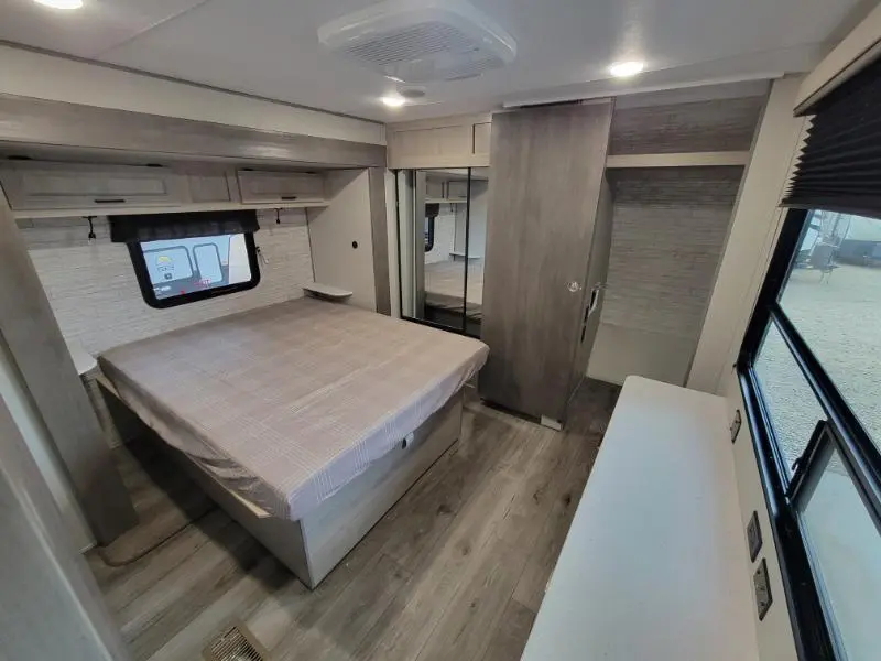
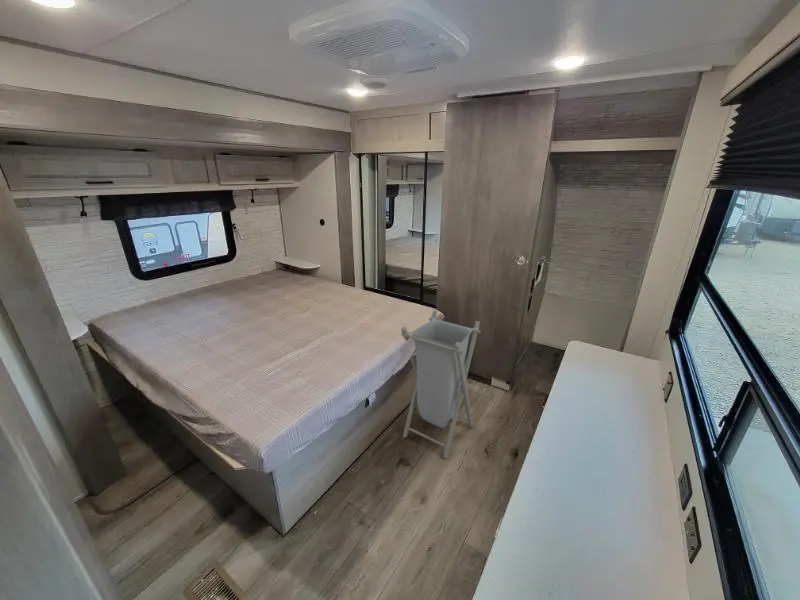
+ laundry hamper [400,309,482,459]
